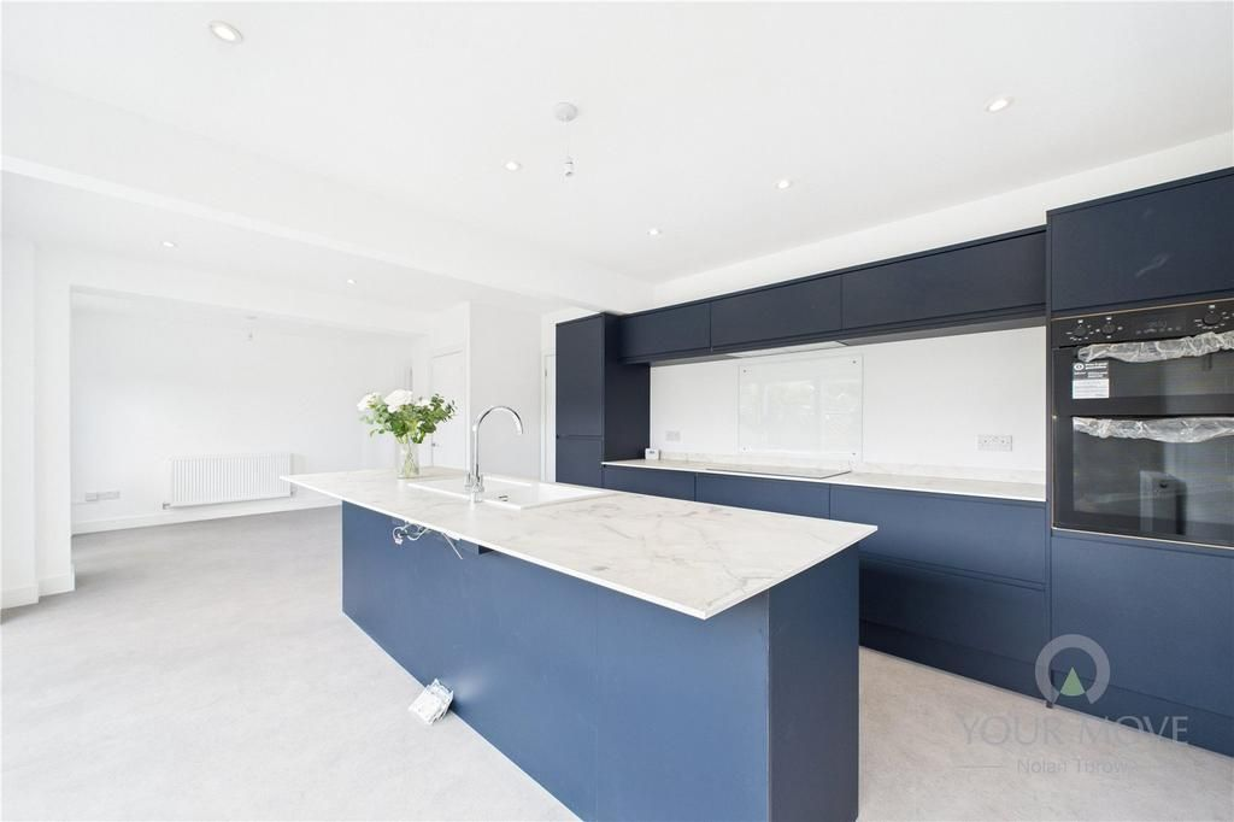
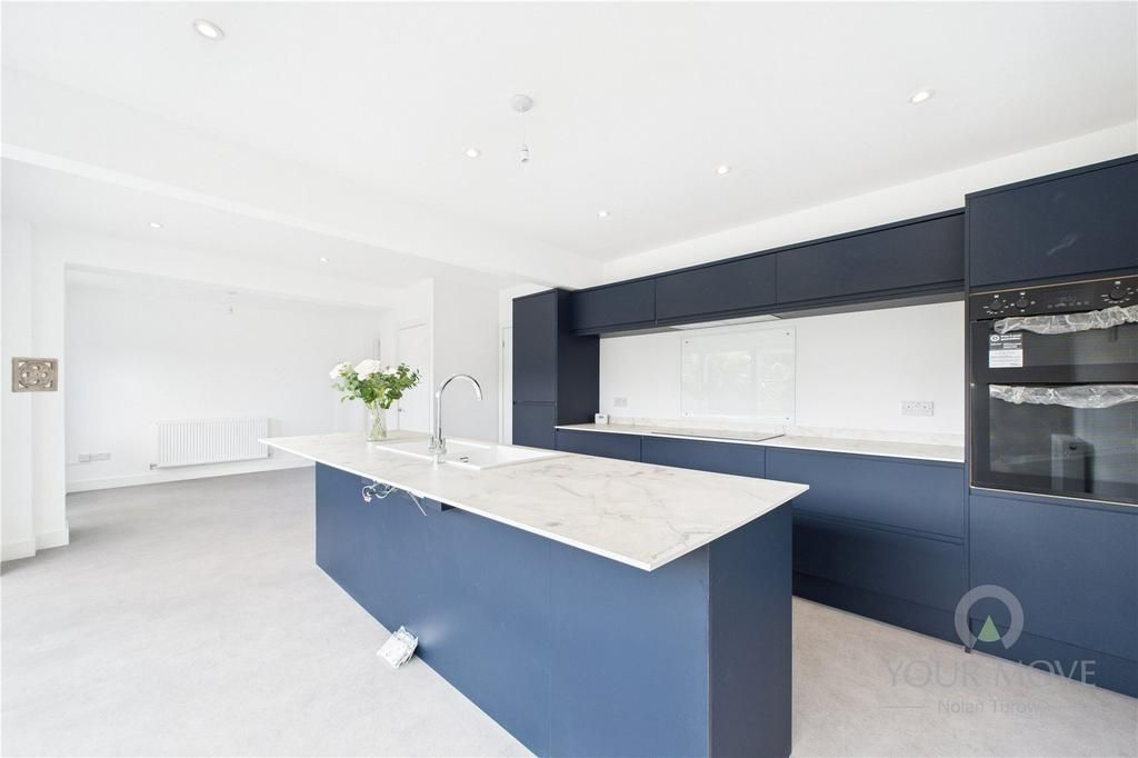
+ wall ornament [10,356,59,393]
